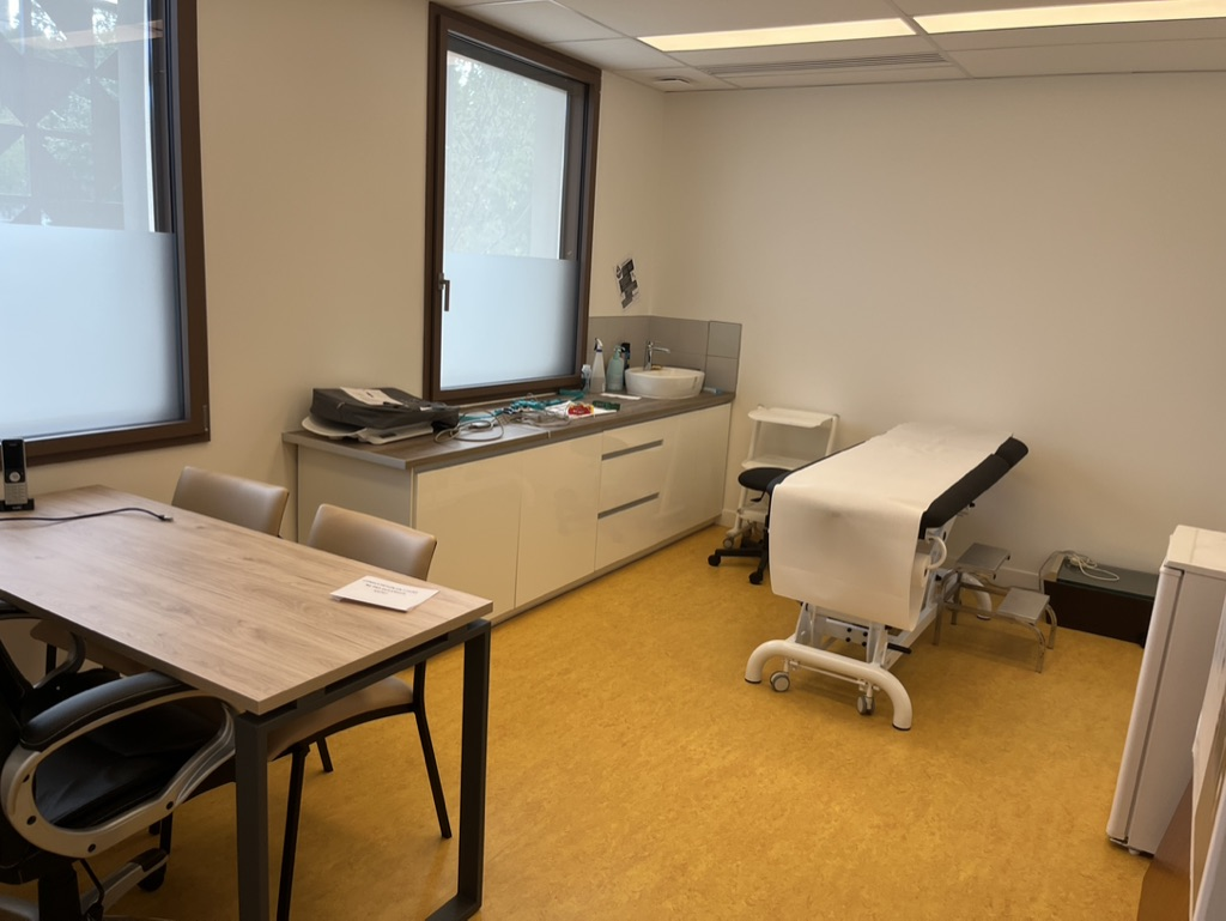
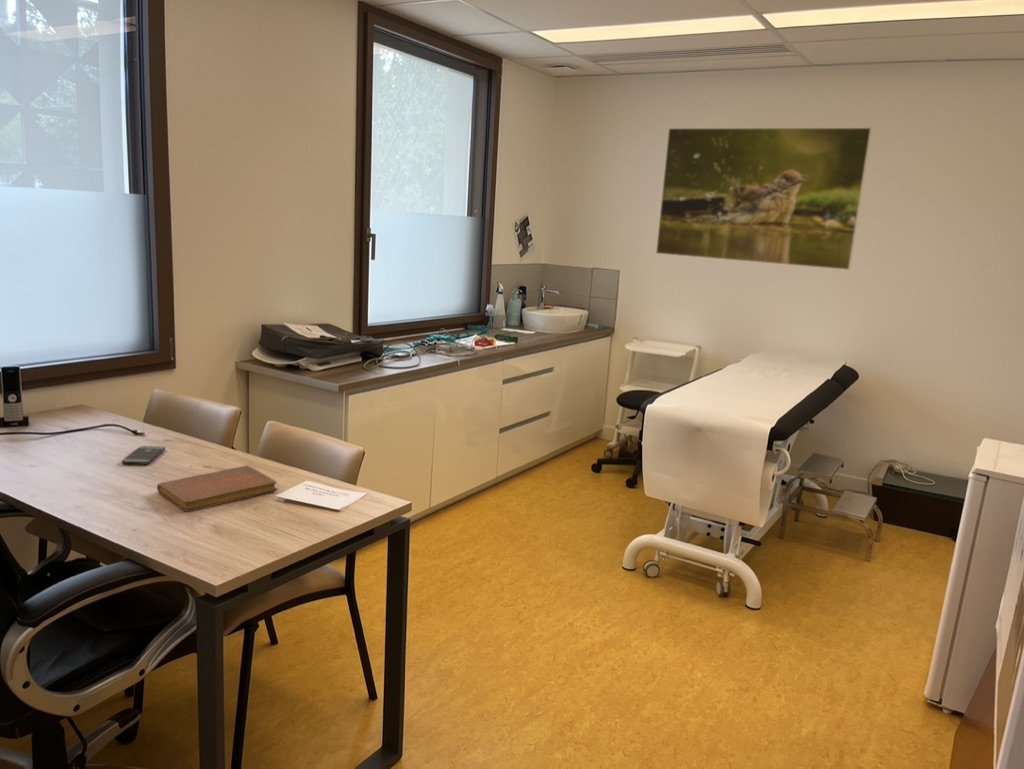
+ notebook [156,464,278,512]
+ smartphone [121,445,166,466]
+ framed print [655,126,873,271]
